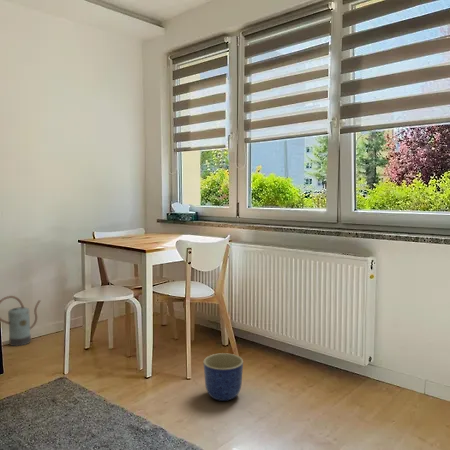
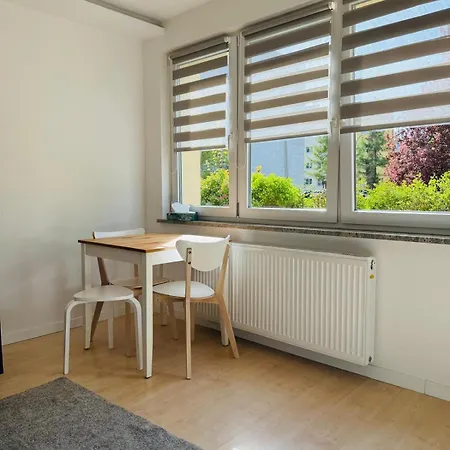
- planter [203,352,244,402]
- watering can [0,295,42,347]
